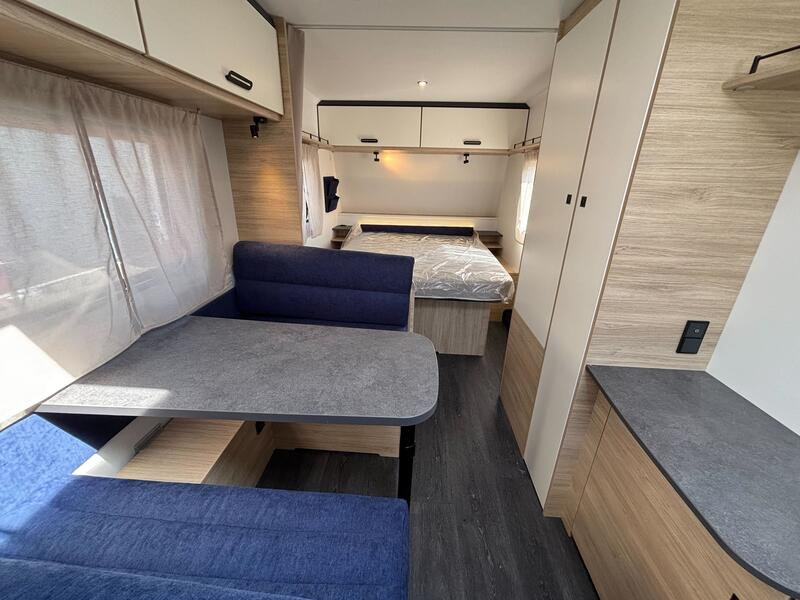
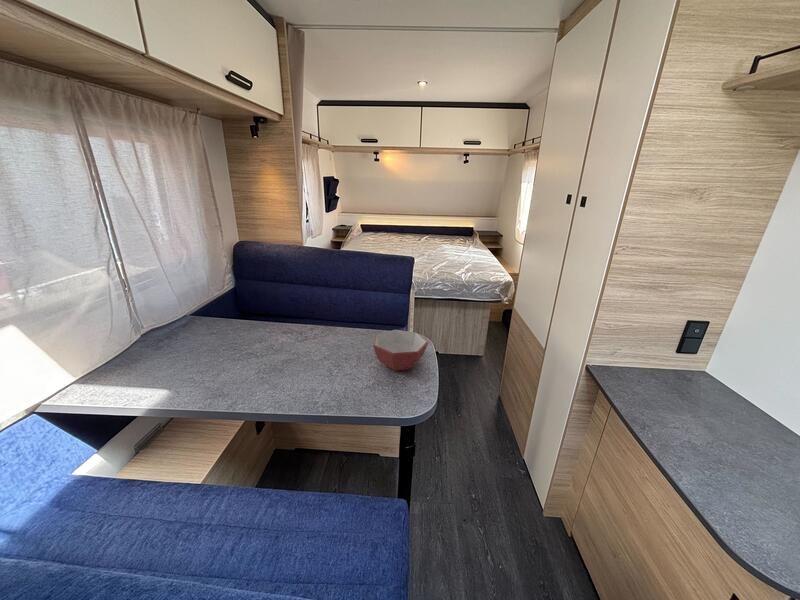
+ bowl [372,329,429,372]
